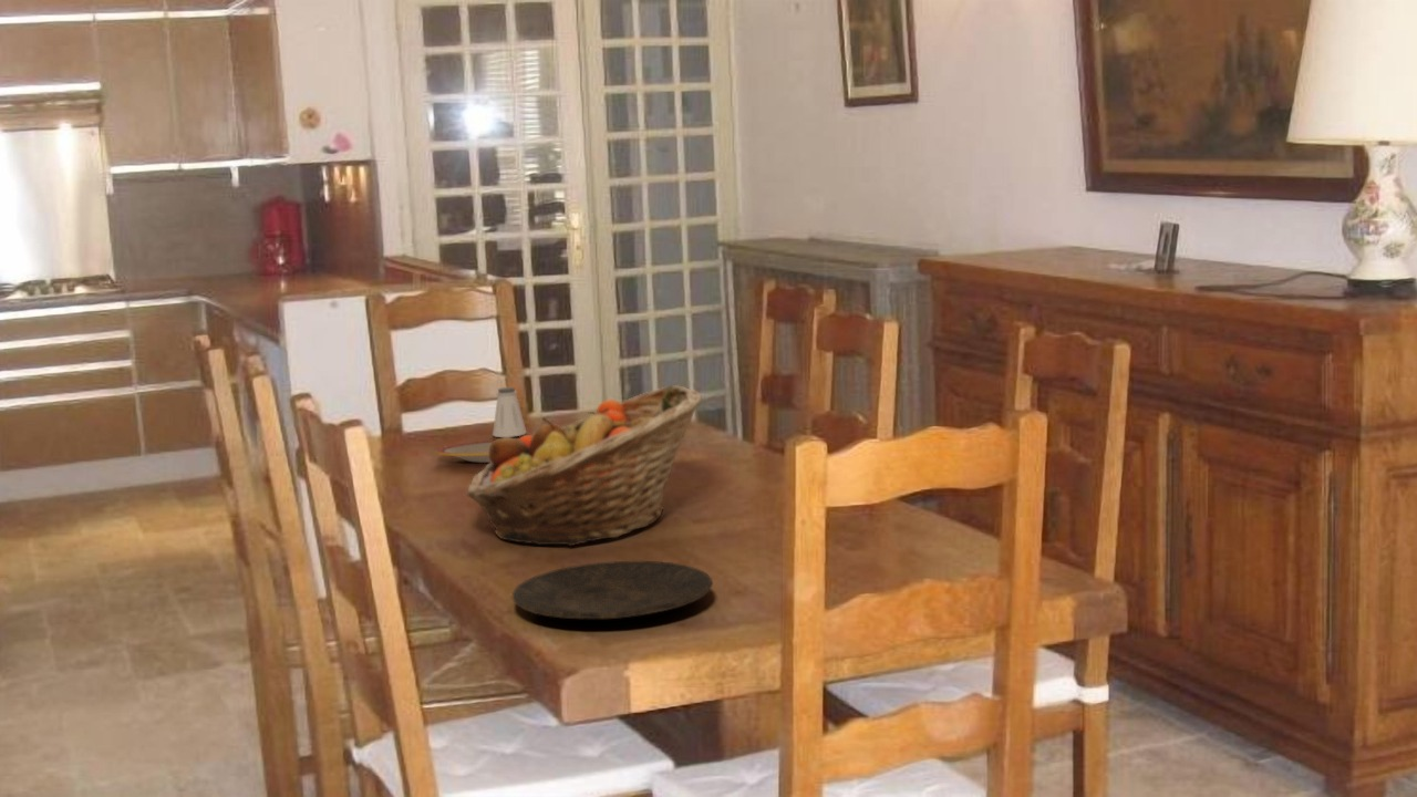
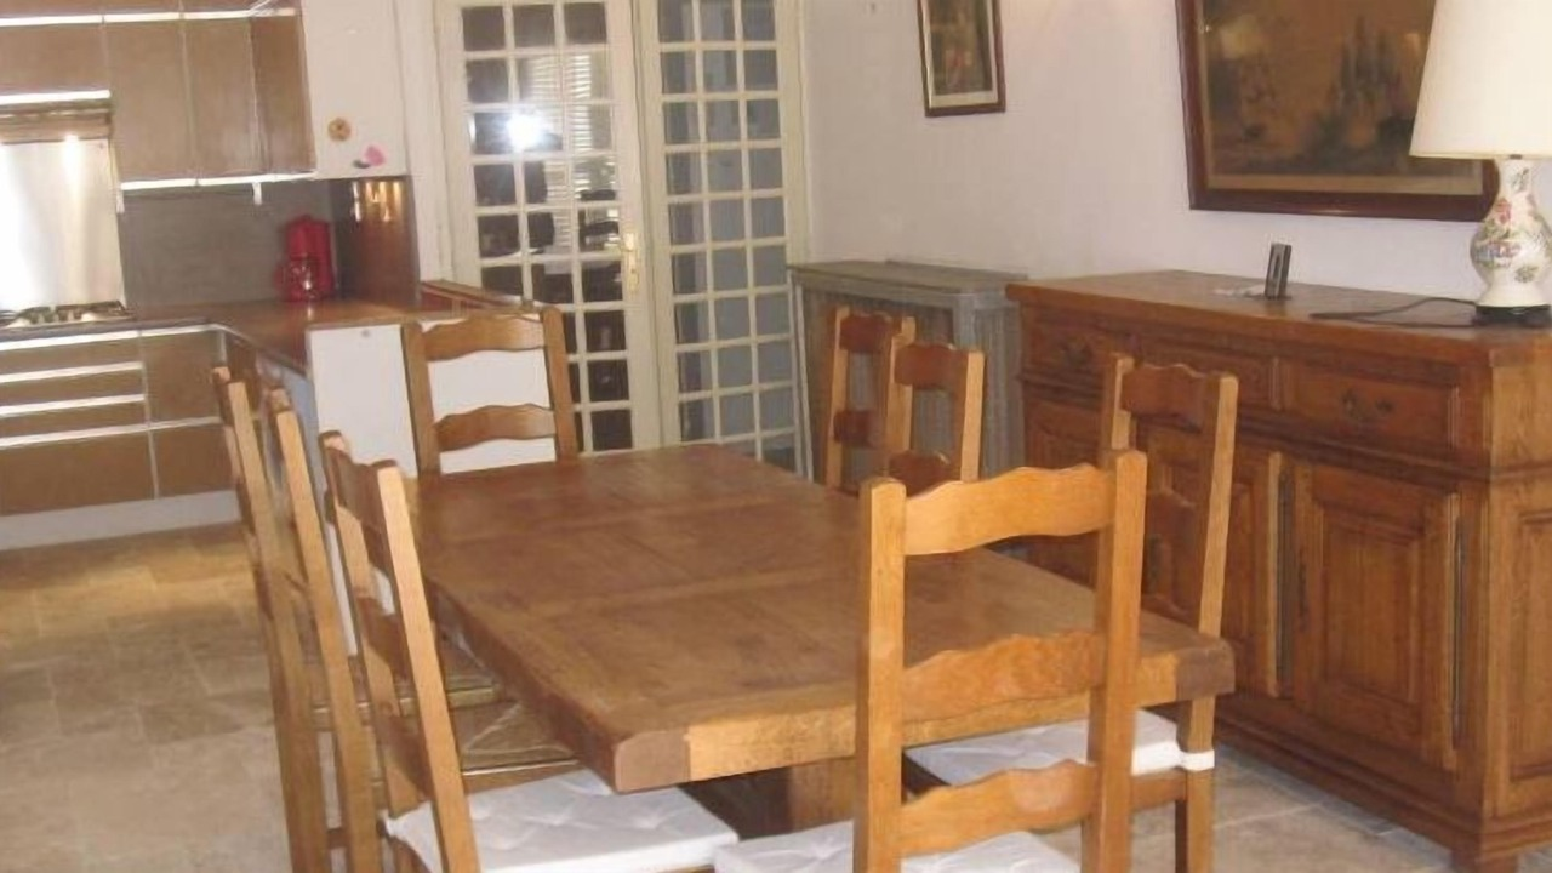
- plate [511,560,714,620]
- plate [435,437,519,464]
- fruit basket [465,384,703,547]
- saltshaker [492,386,528,438]
